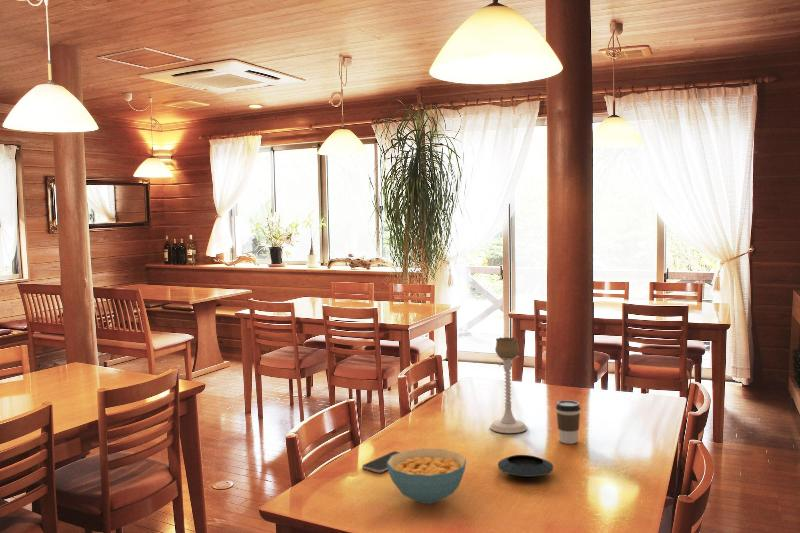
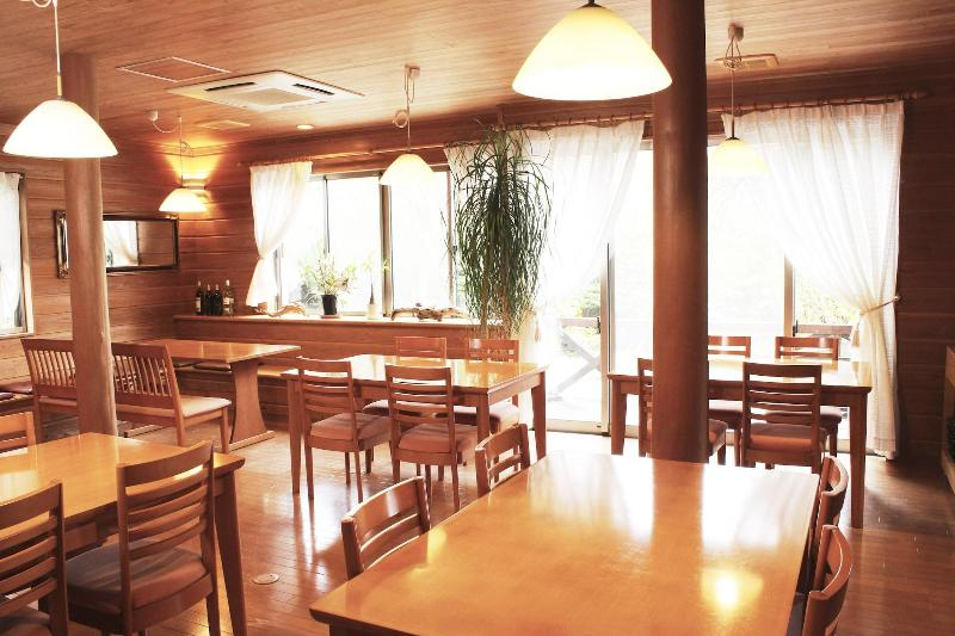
- coffee cup [555,399,582,445]
- smartphone [361,450,401,474]
- saucer [497,454,554,478]
- cereal bowl [387,447,467,505]
- candle holder [489,336,528,434]
